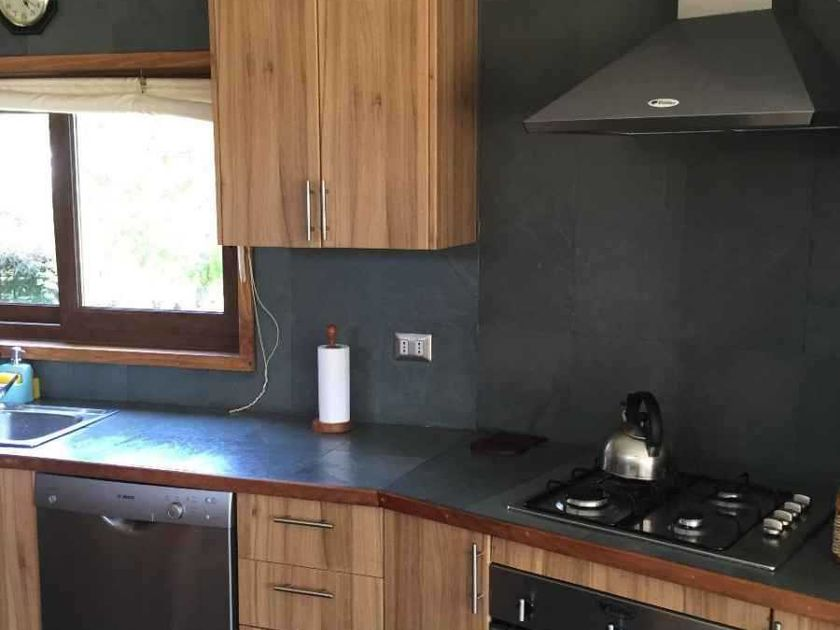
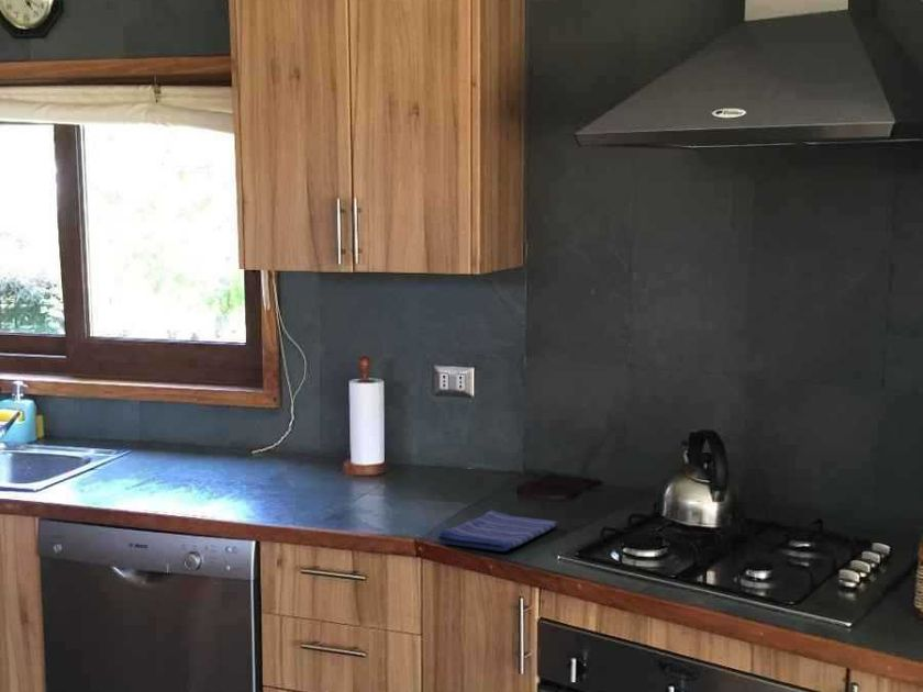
+ dish towel [436,510,559,553]
